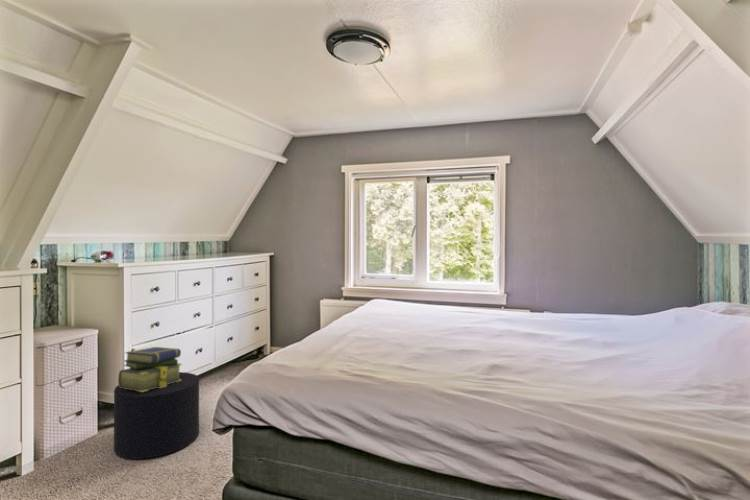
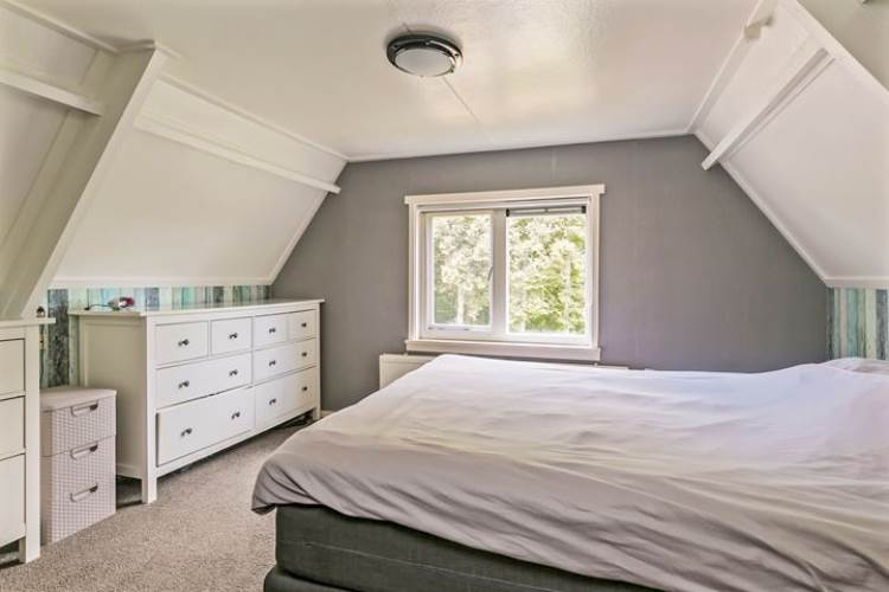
- stack of books [117,346,183,392]
- stool [113,371,200,460]
